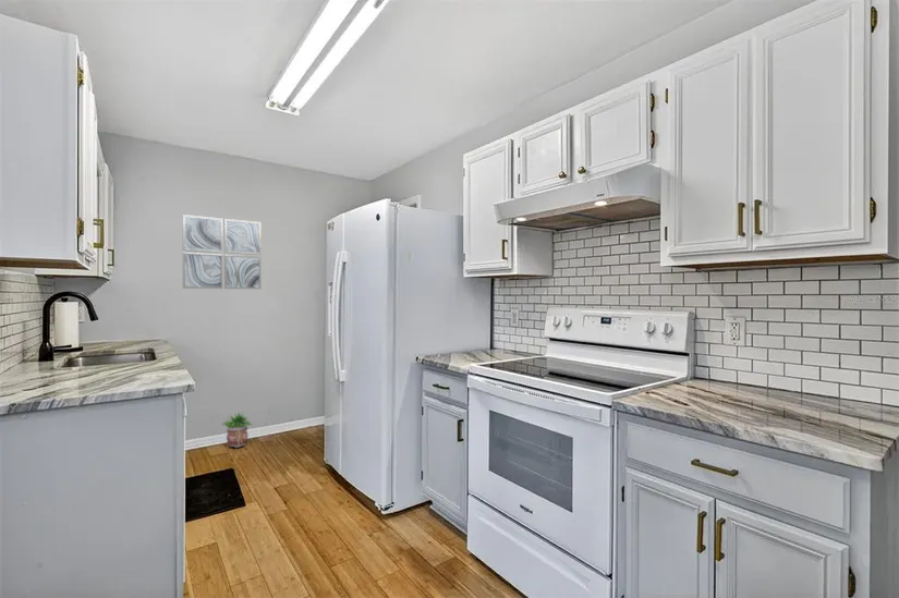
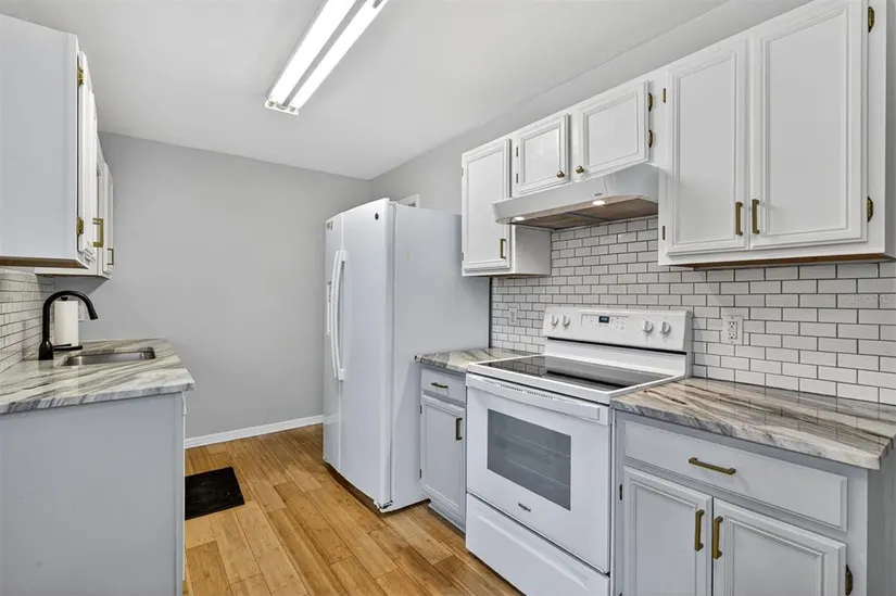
- wall art [182,213,262,290]
- potted plant [221,411,253,449]
